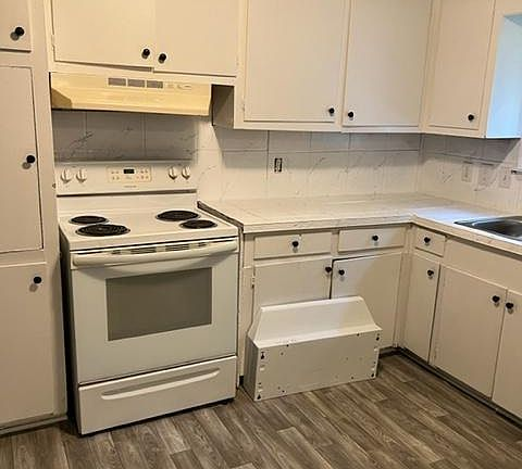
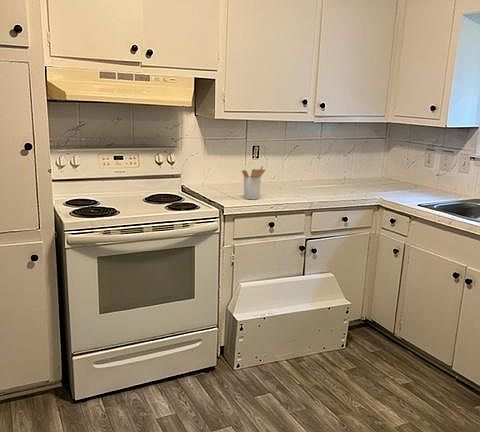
+ utensil holder [241,165,266,200]
